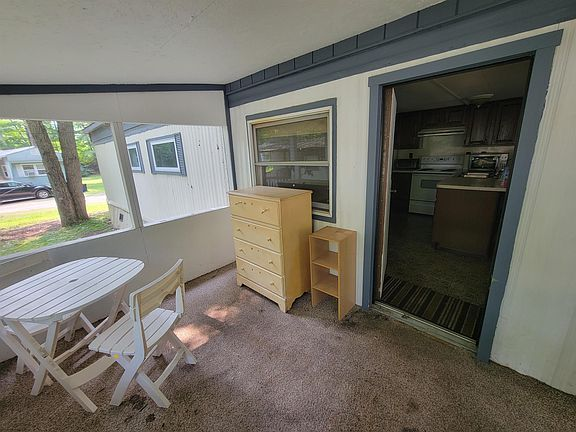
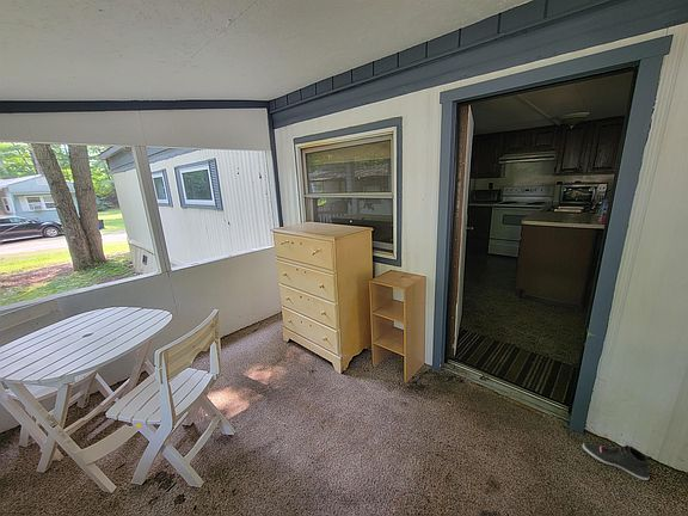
+ sneaker [582,442,650,481]
